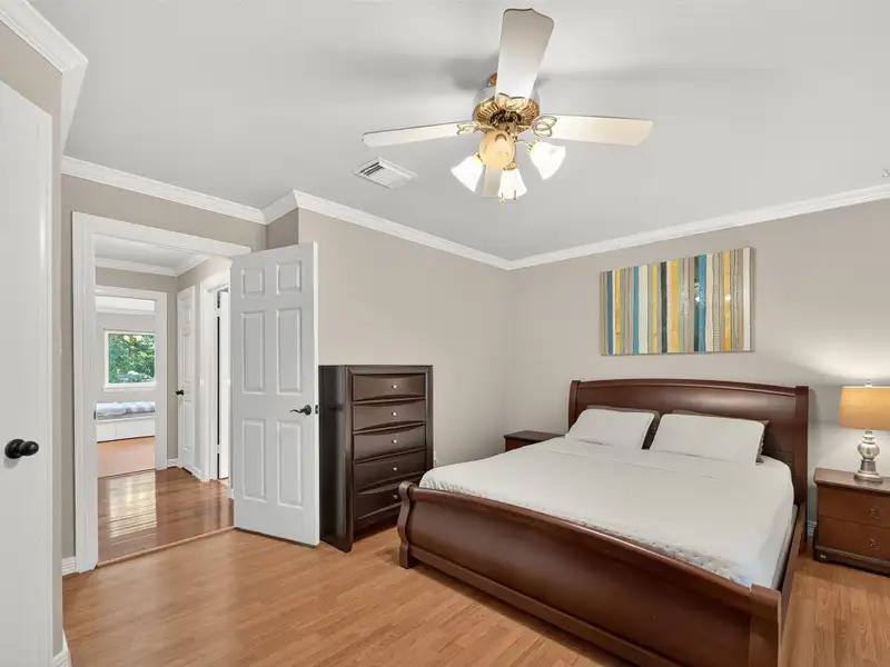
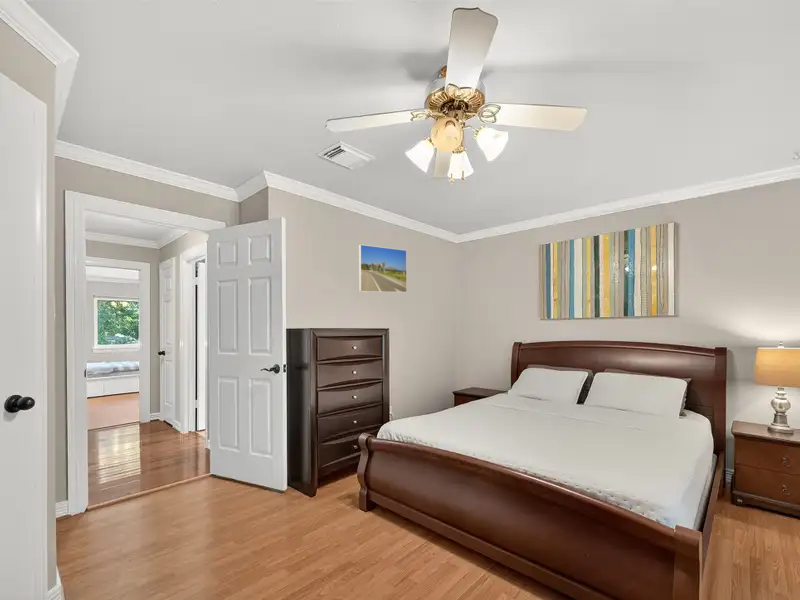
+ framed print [357,243,408,293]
